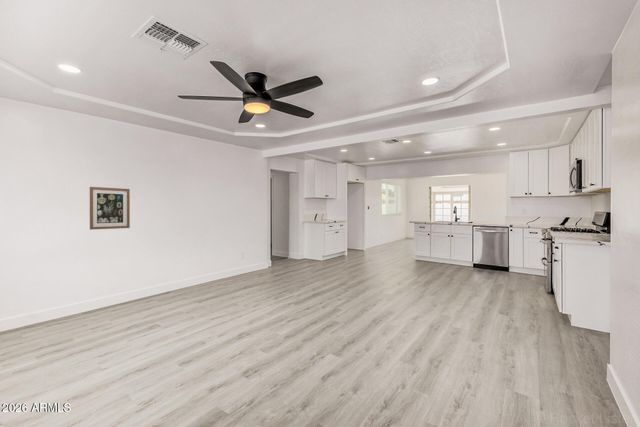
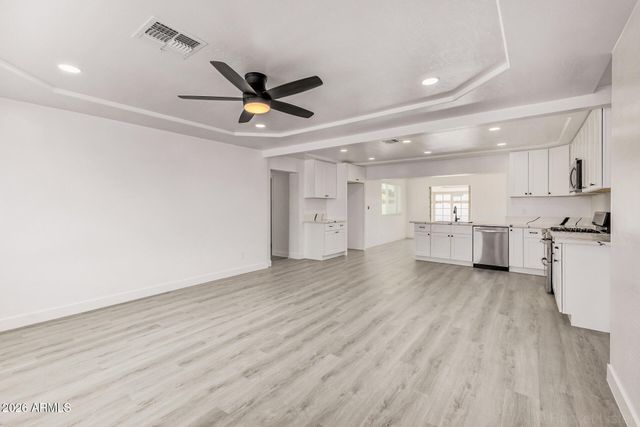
- wall art [89,186,131,231]
